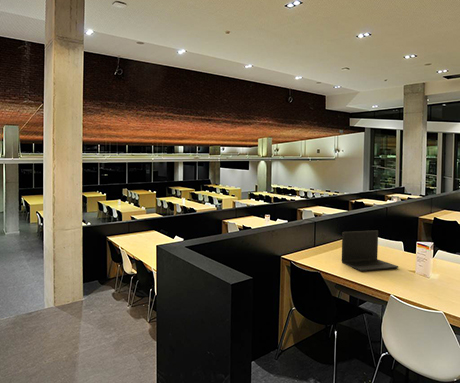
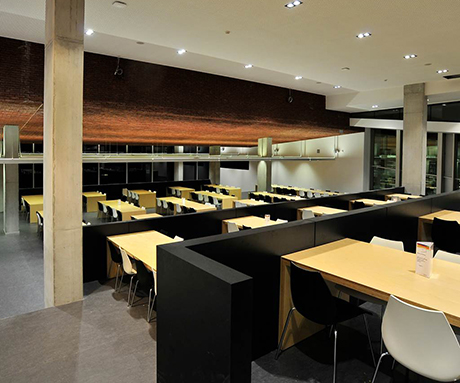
- laptop [341,229,399,272]
